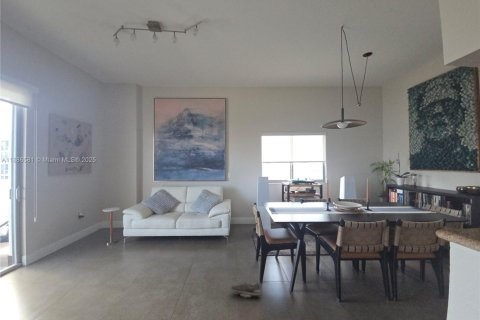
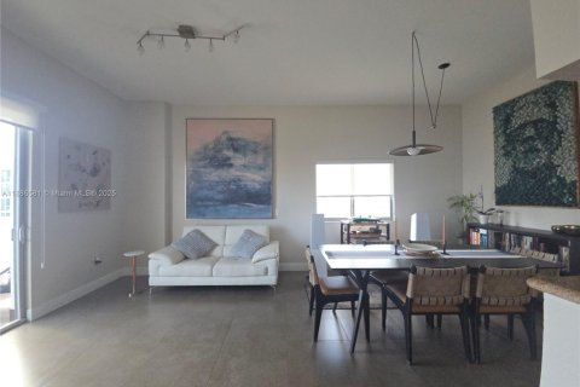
- shoe [230,280,262,299]
